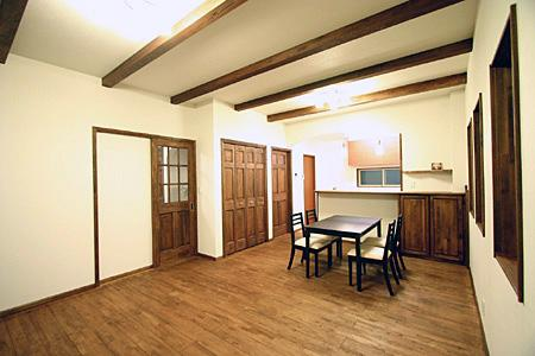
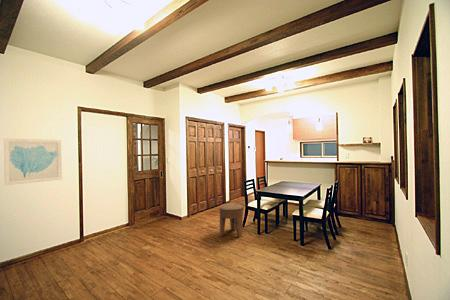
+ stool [218,202,244,239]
+ wall art [3,138,63,186]
